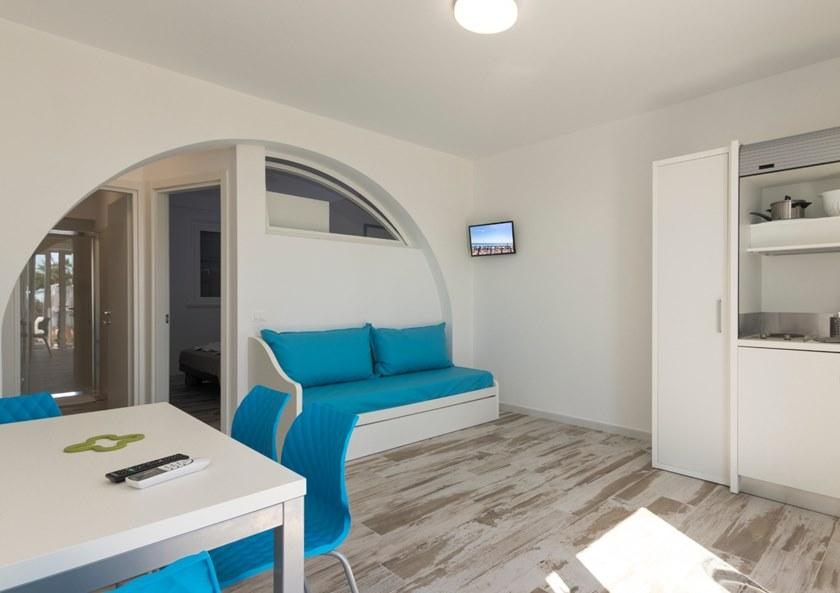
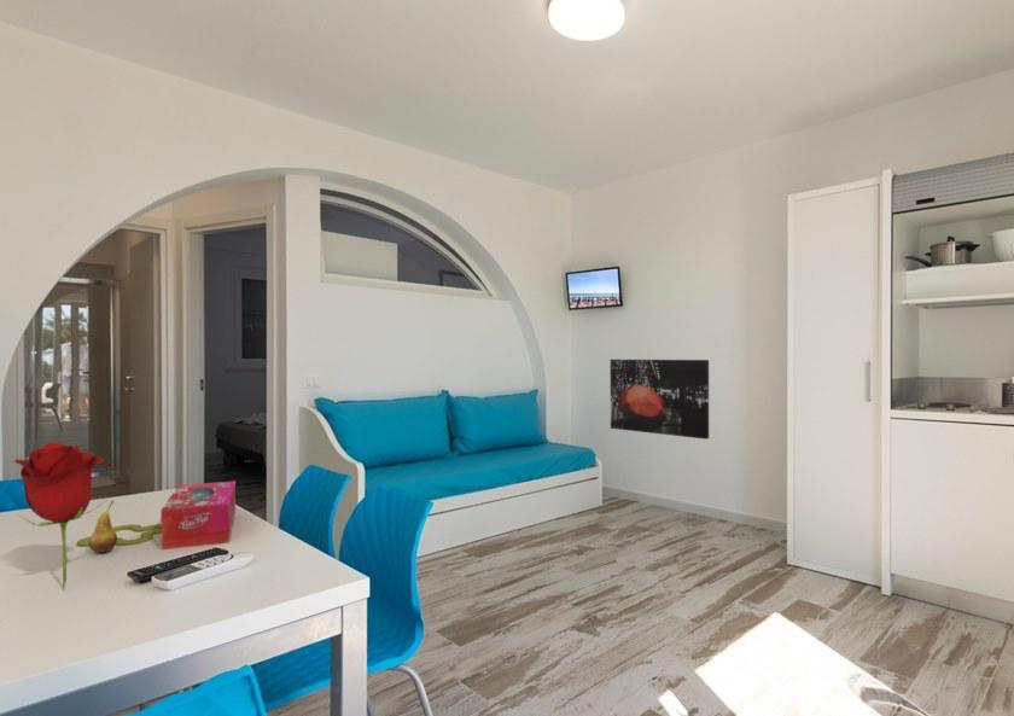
+ tissue box [159,481,237,551]
+ wall art [610,359,710,441]
+ fruit [87,499,118,554]
+ flower [13,441,110,592]
